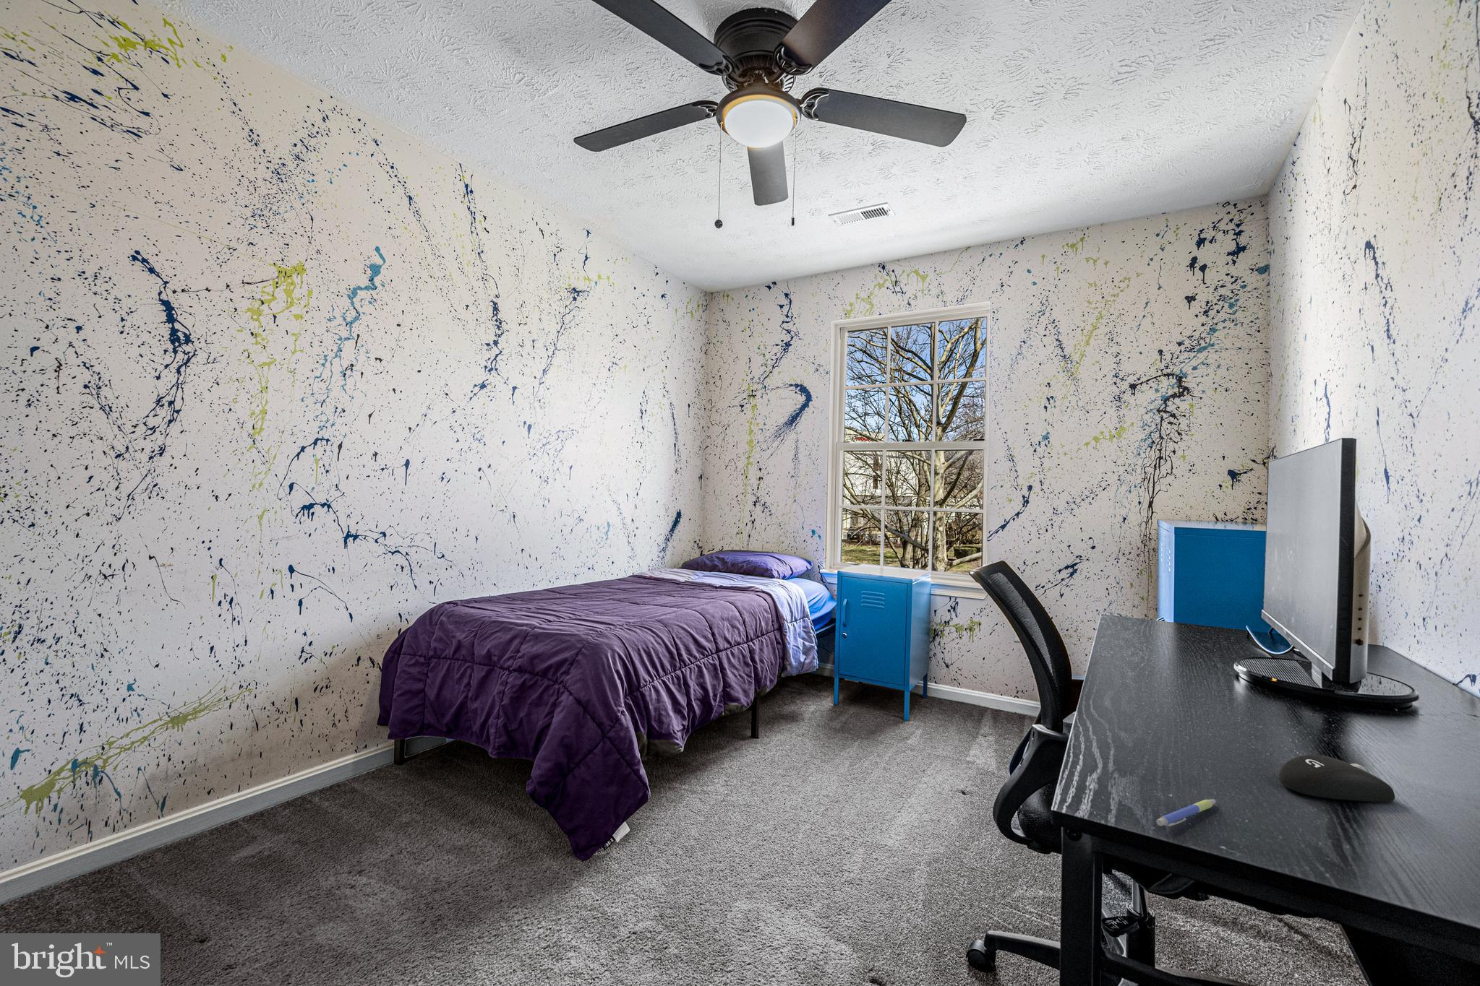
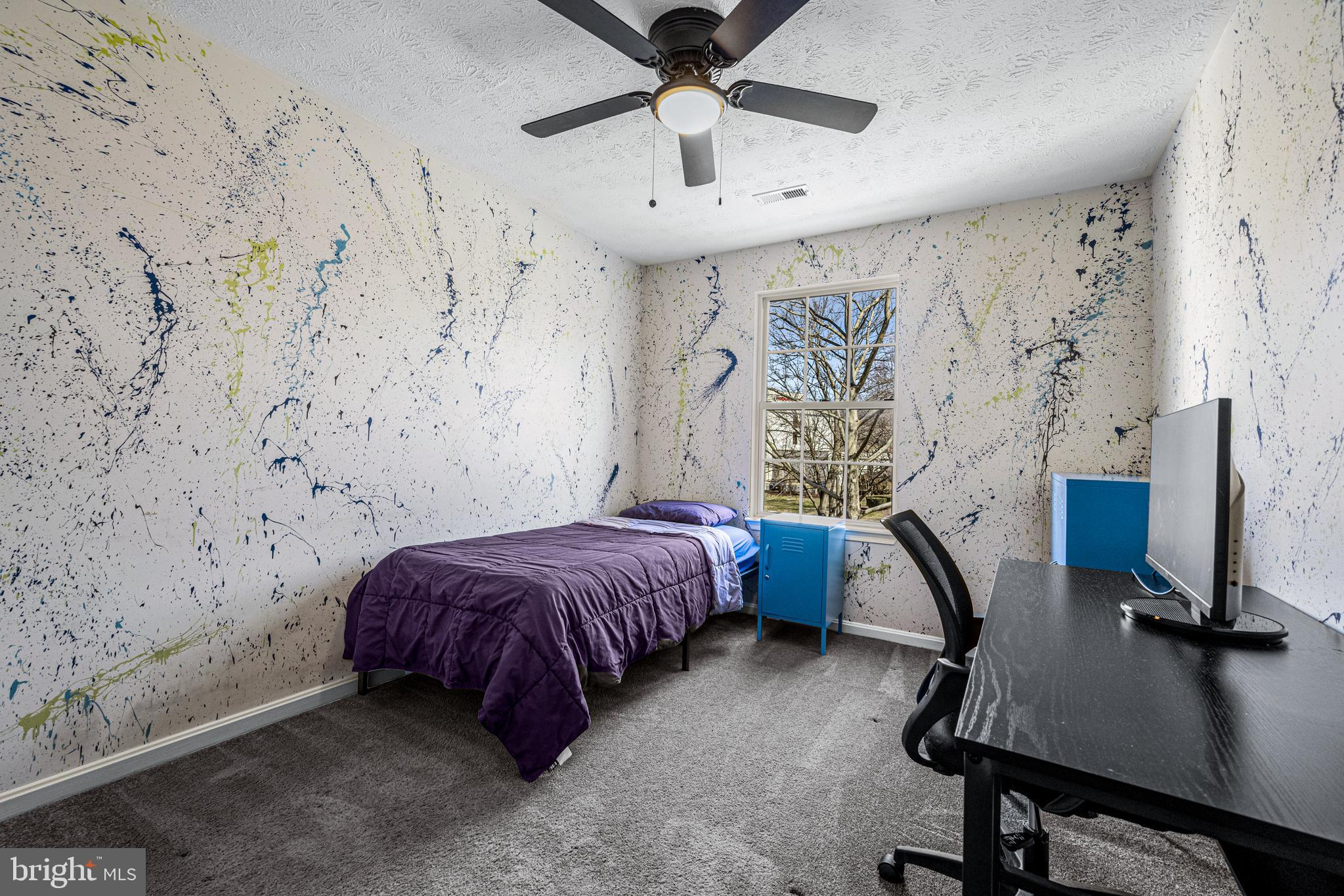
- computer mouse [1277,754,1395,802]
- pen [1155,799,1217,828]
